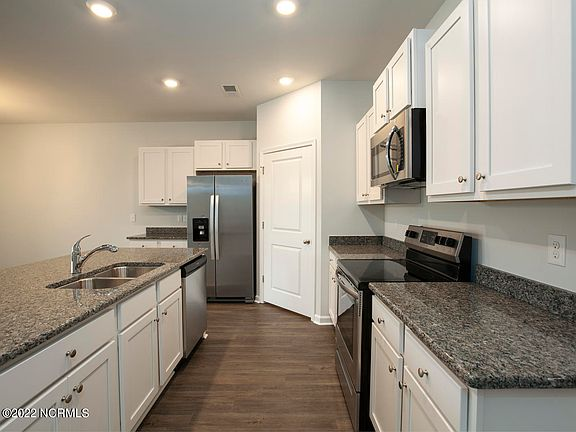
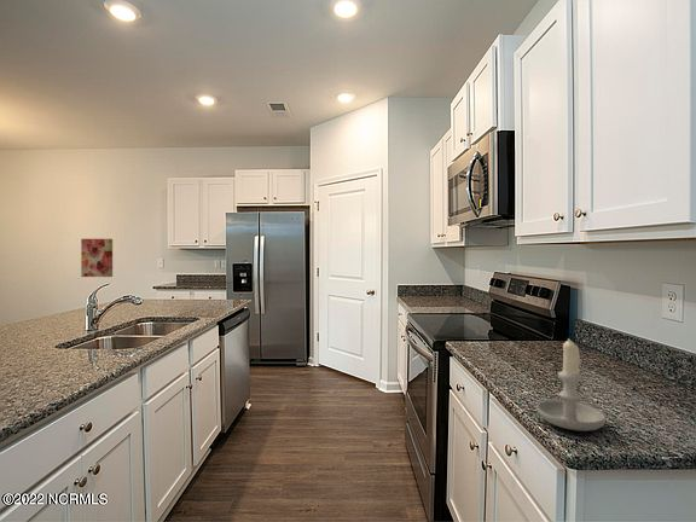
+ wall art [80,238,114,278]
+ candle [535,337,607,433]
